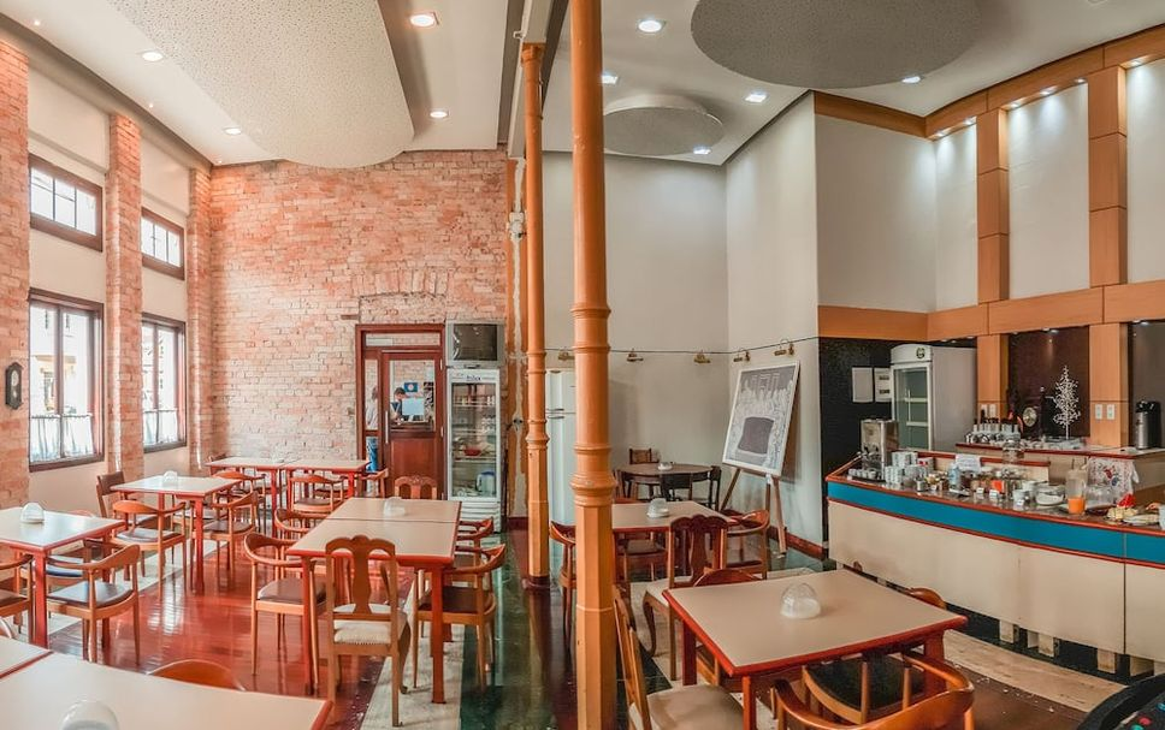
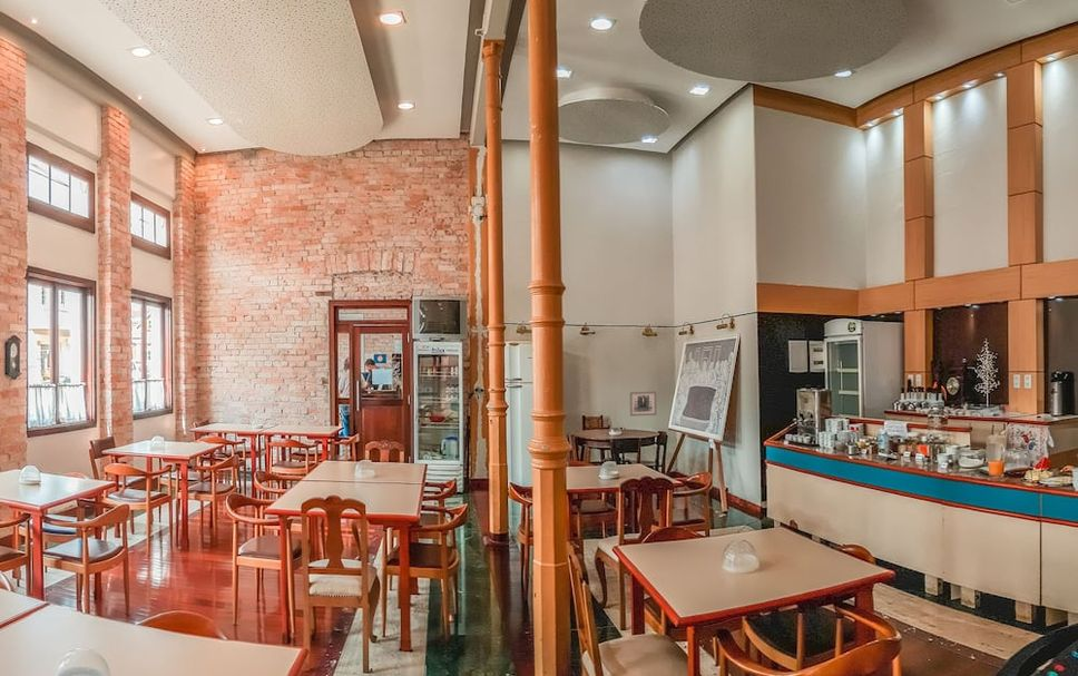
+ wall art [629,390,657,418]
